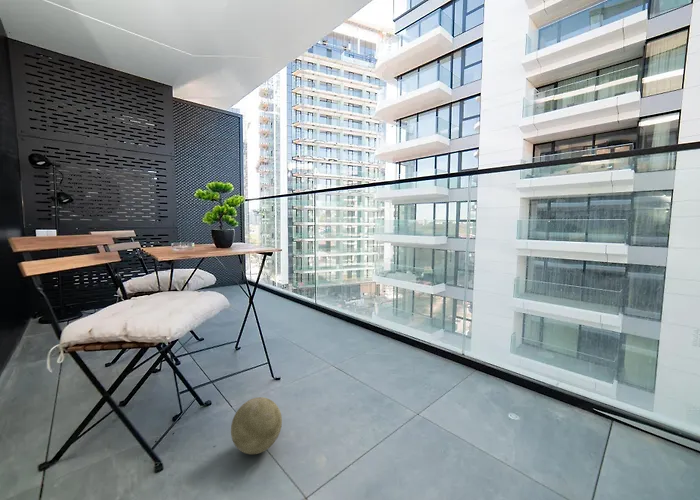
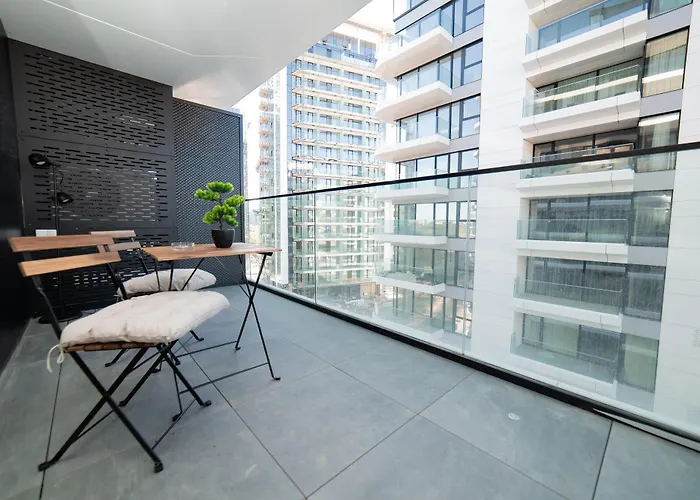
- decorative ball [230,396,283,455]
